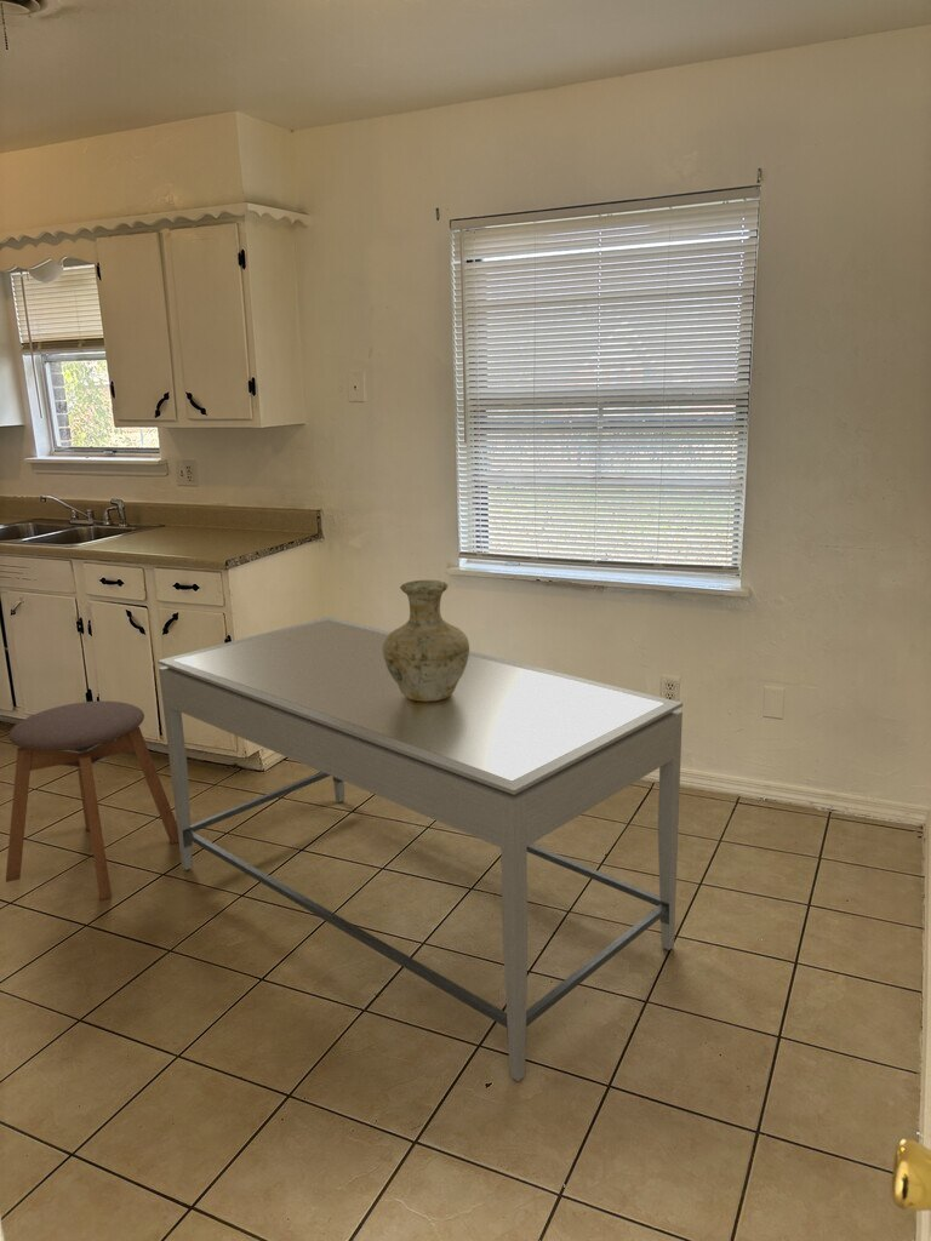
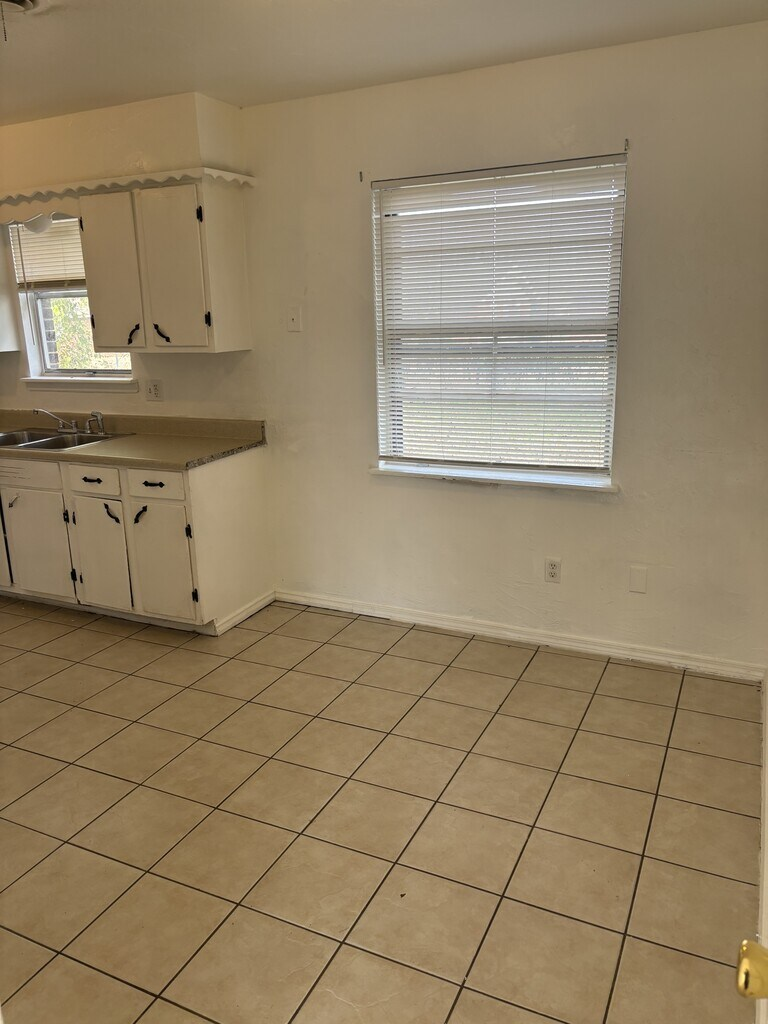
- dining table [156,616,684,1082]
- vase [383,579,470,702]
- stool [5,700,179,900]
